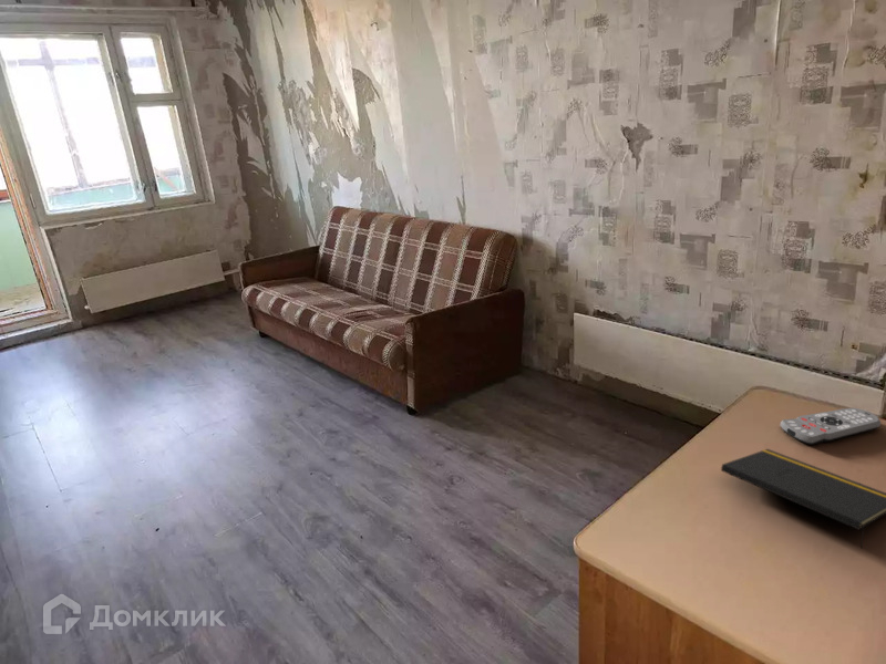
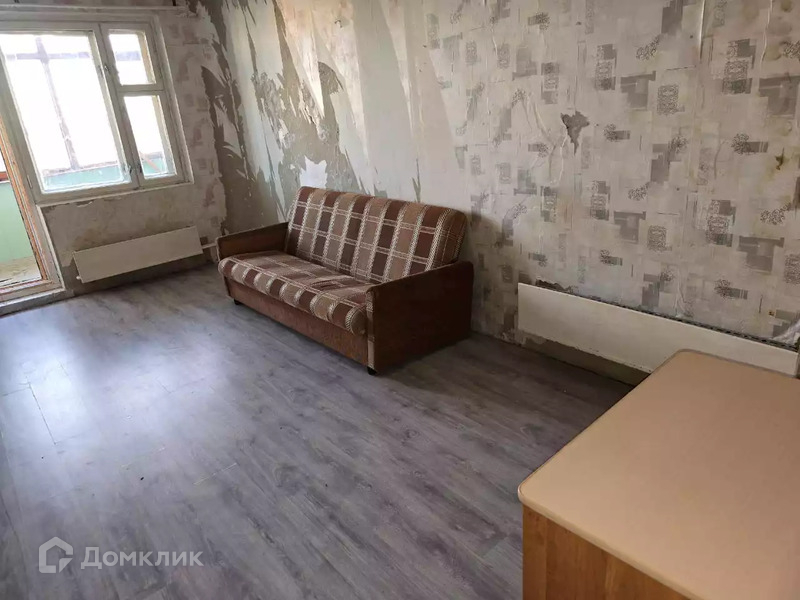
- notepad [720,448,886,549]
- remote control [780,407,882,446]
